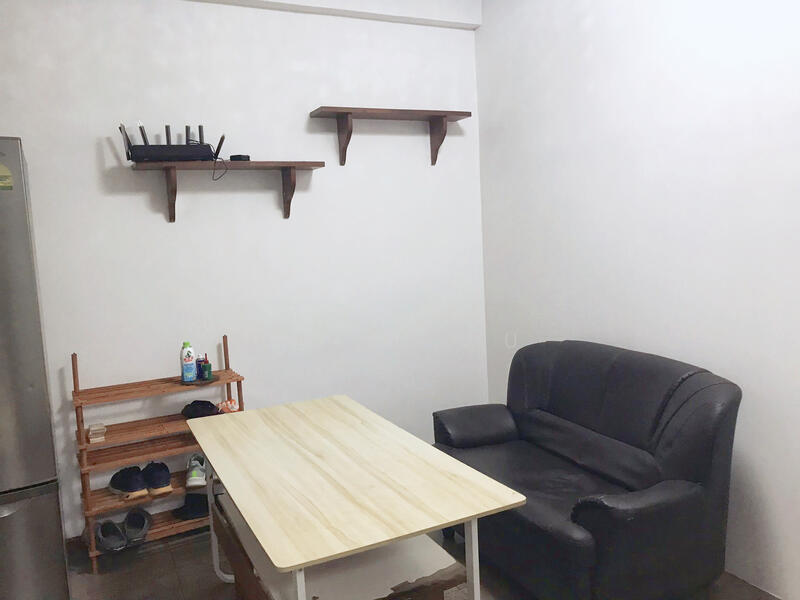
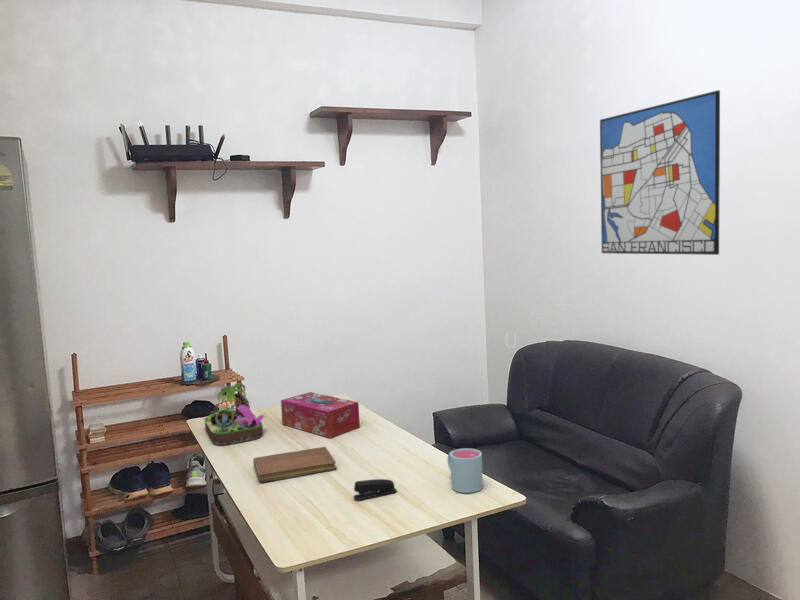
+ wall art [599,89,721,256]
+ mug [446,447,484,494]
+ notebook [252,446,337,483]
+ plant [200,381,266,446]
+ stapler [353,478,398,501]
+ tissue box [280,391,361,439]
